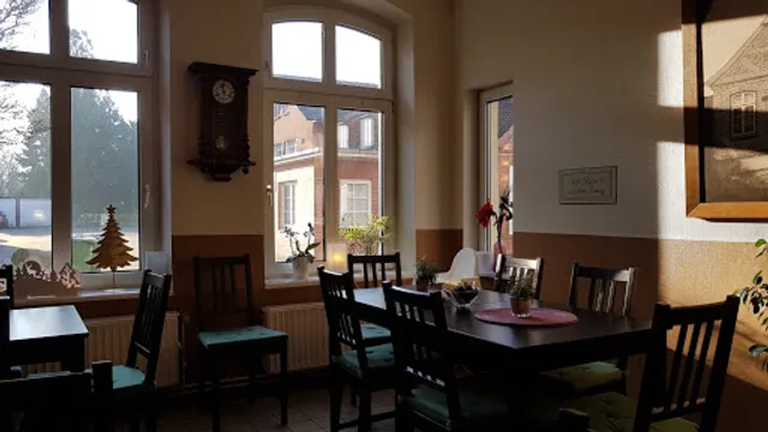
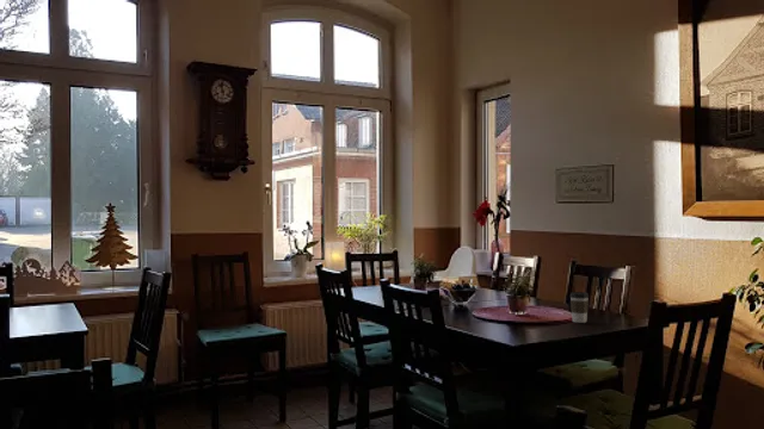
+ coffee cup [568,291,590,324]
